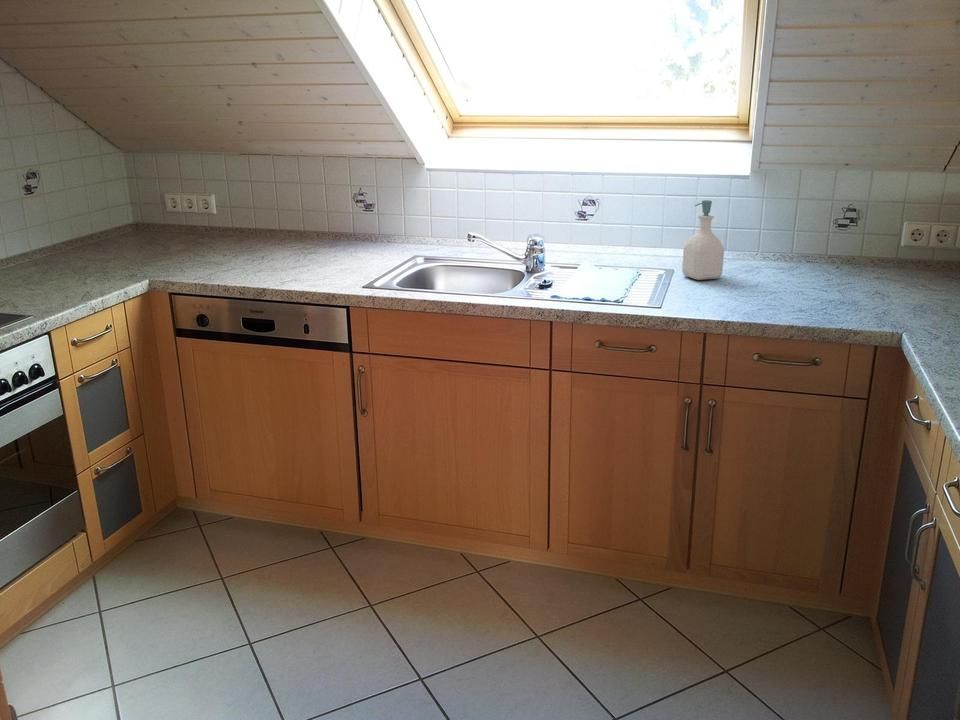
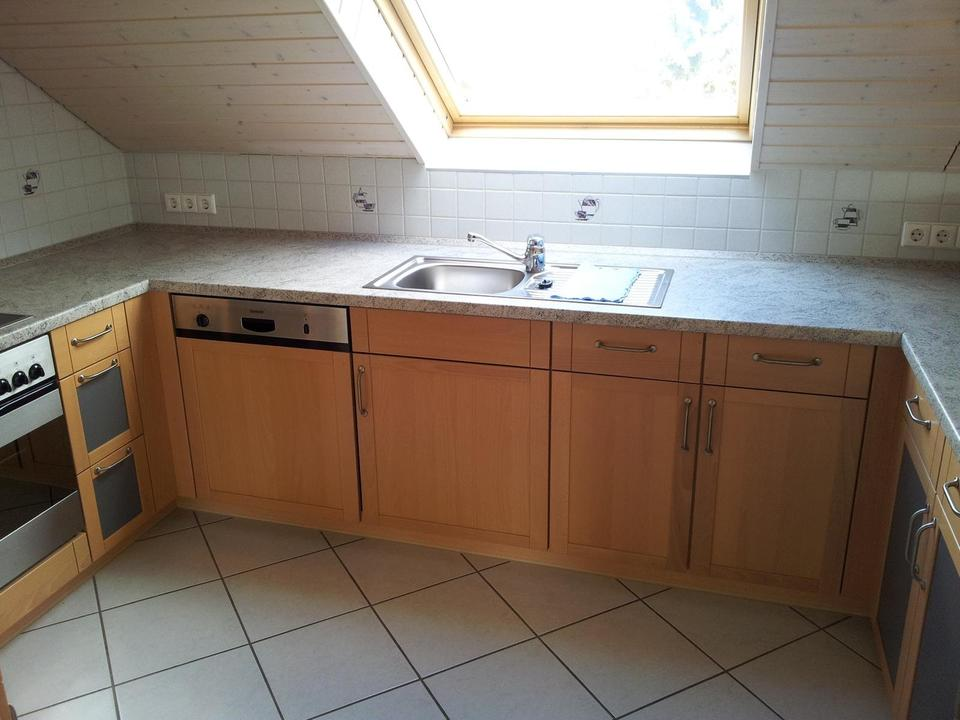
- soap bottle [681,199,725,281]
